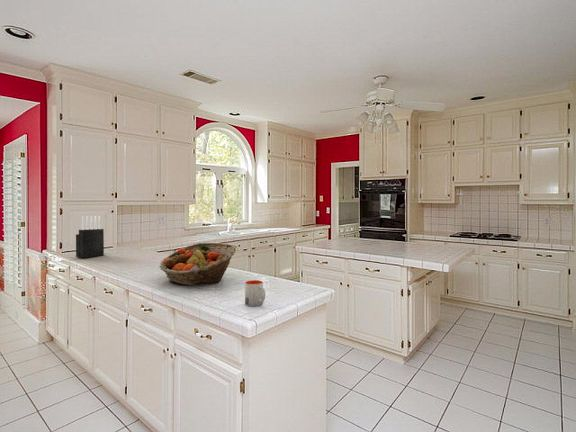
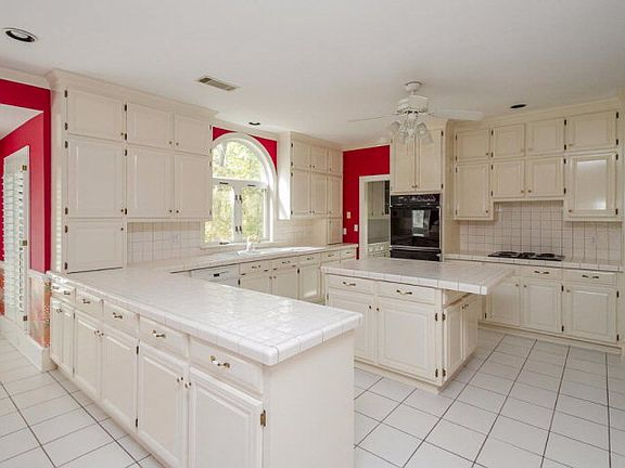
- mug [244,279,267,307]
- knife block [75,215,105,259]
- fruit basket [158,242,237,286]
